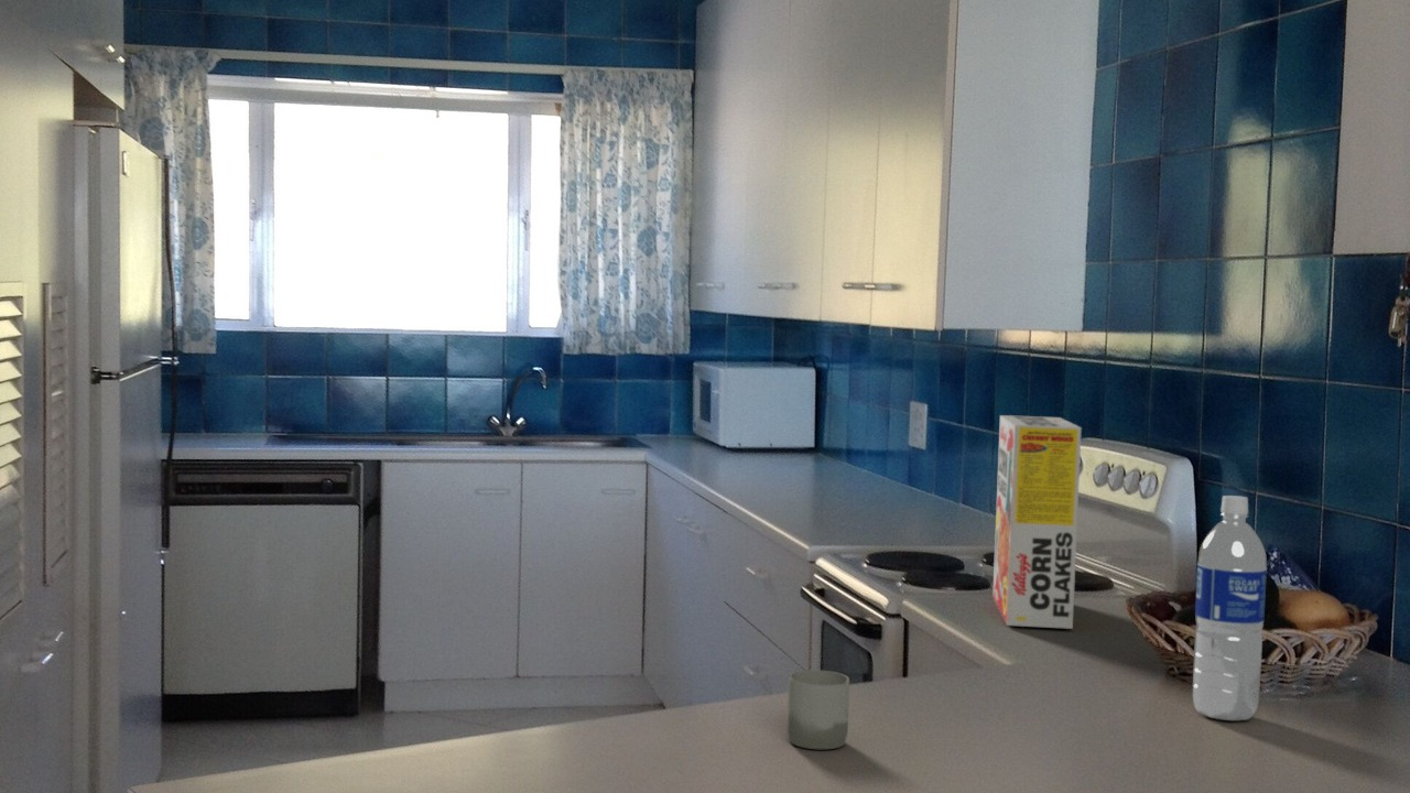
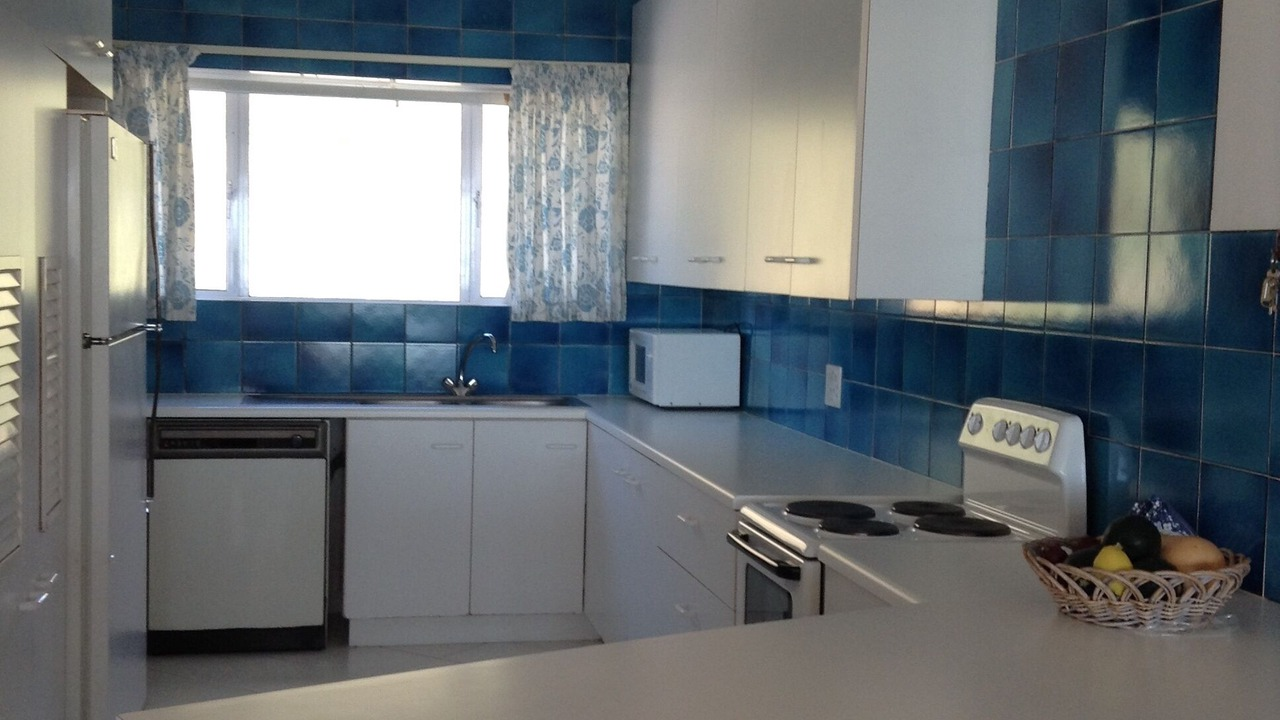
- water bottle [1192,495,1268,721]
- cereal box [991,414,1083,630]
- cup [785,669,850,750]
